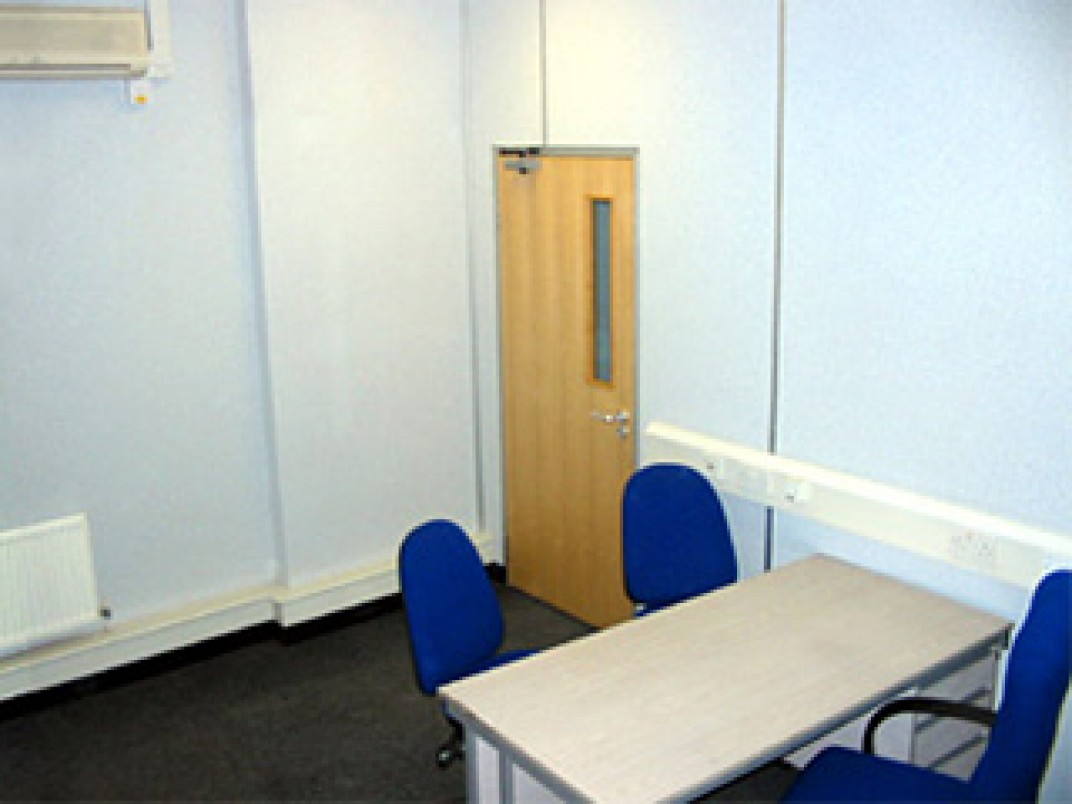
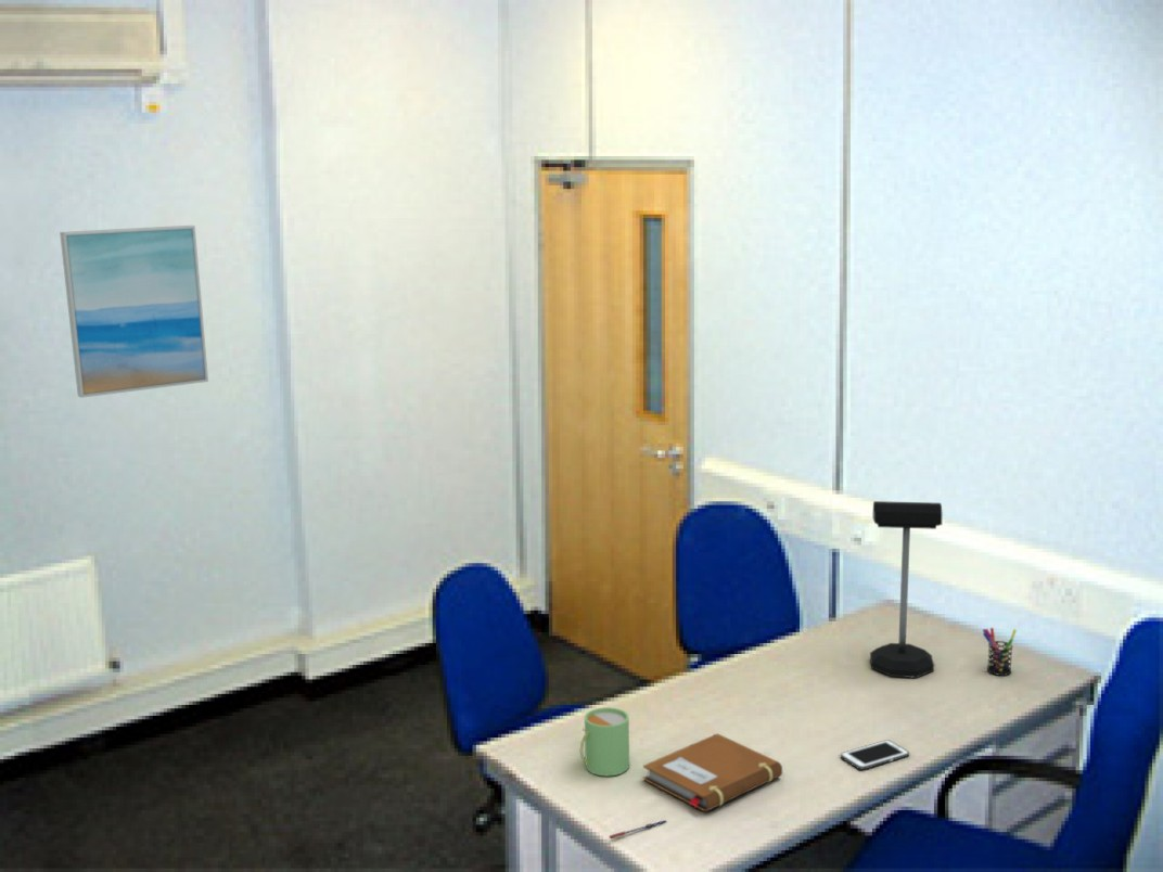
+ mug [579,706,630,777]
+ notebook [642,732,783,812]
+ pen holder [982,627,1018,677]
+ mailbox [869,500,943,679]
+ cell phone [840,739,910,771]
+ wall art [59,225,209,399]
+ pen [608,819,667,839]
